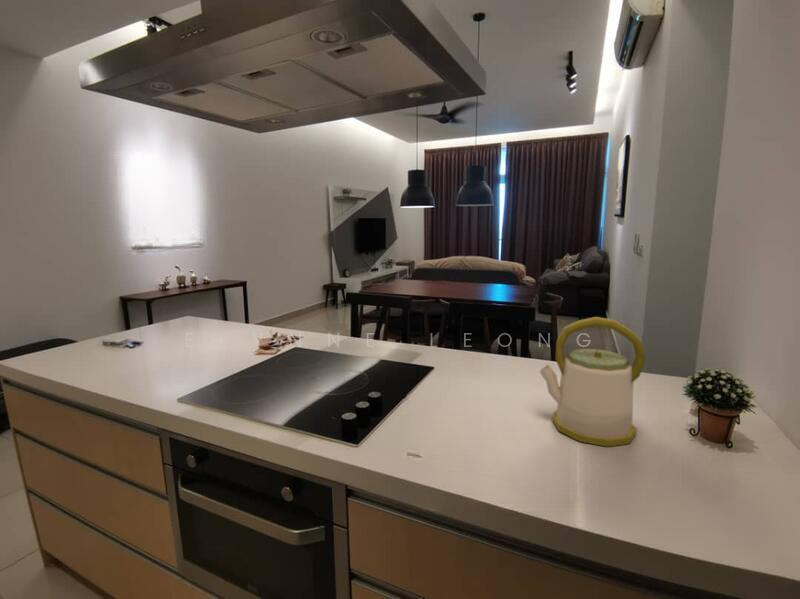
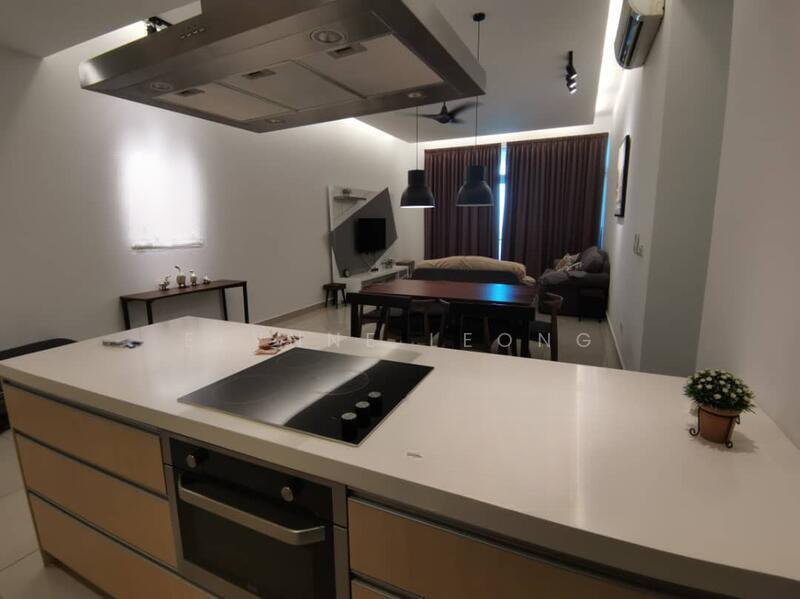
- kettle [538,316,646,448]
